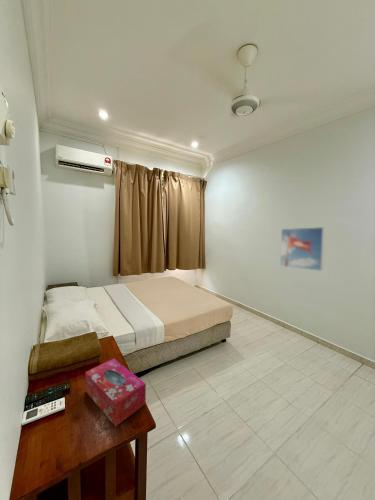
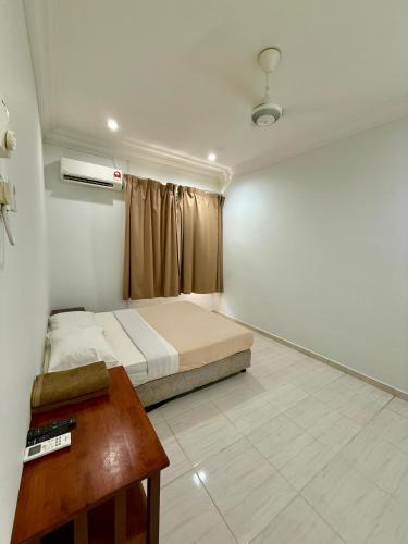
- tissue box [84,358,147,428]
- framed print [279,226,325,272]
